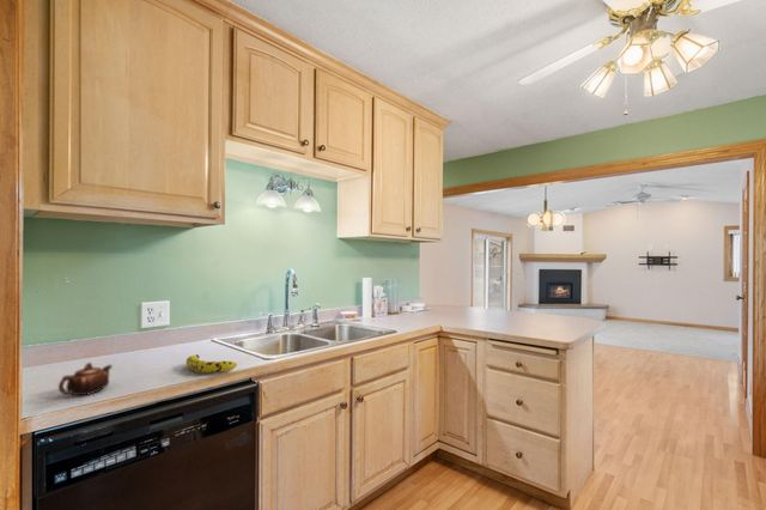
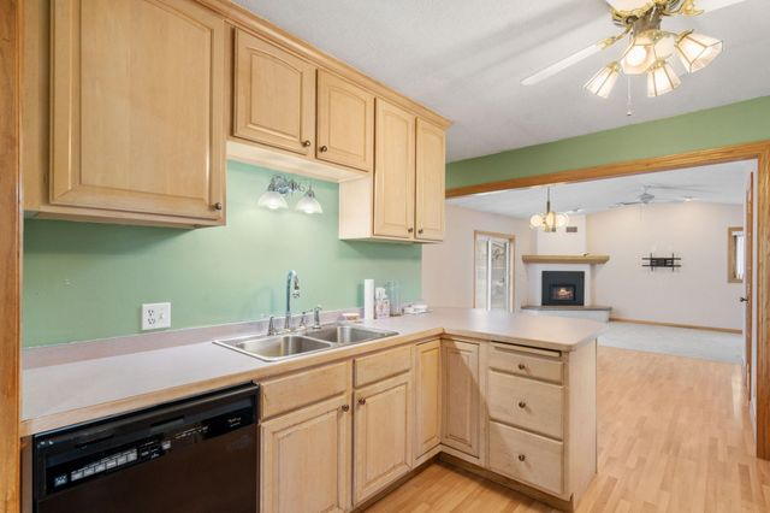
- teapot [57,362,114,396]
- fruit [186,353,238,375]
